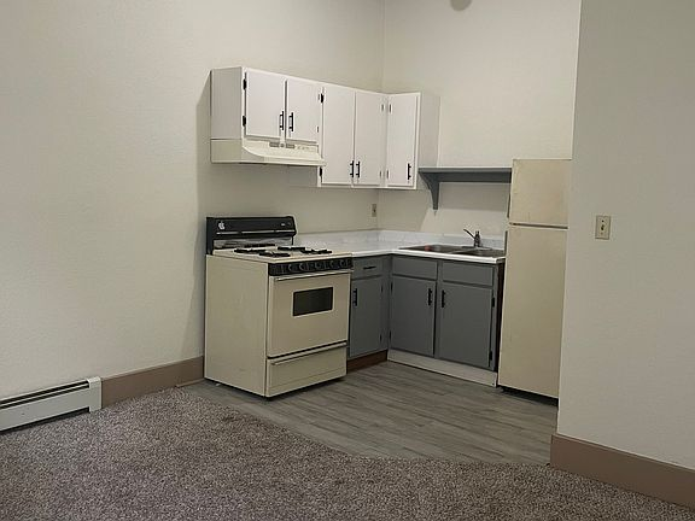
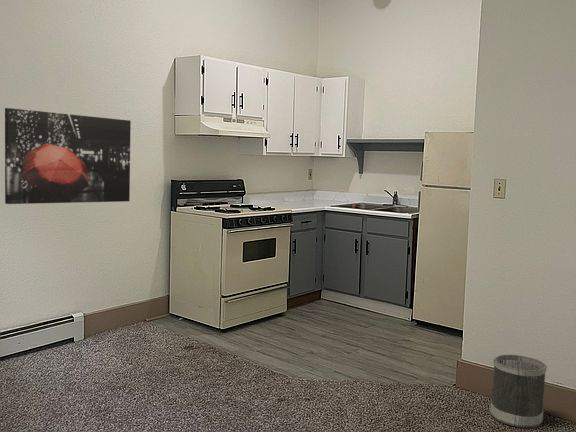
+ wall art [4,107,132,205]
+ wastebasket [489,354,548,429]
